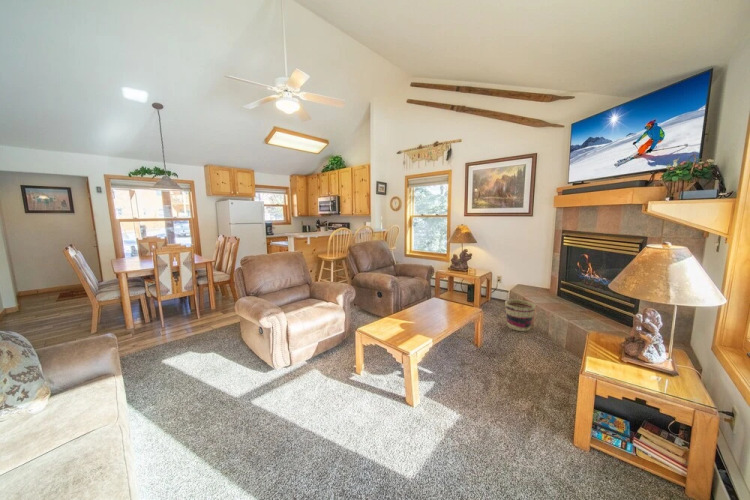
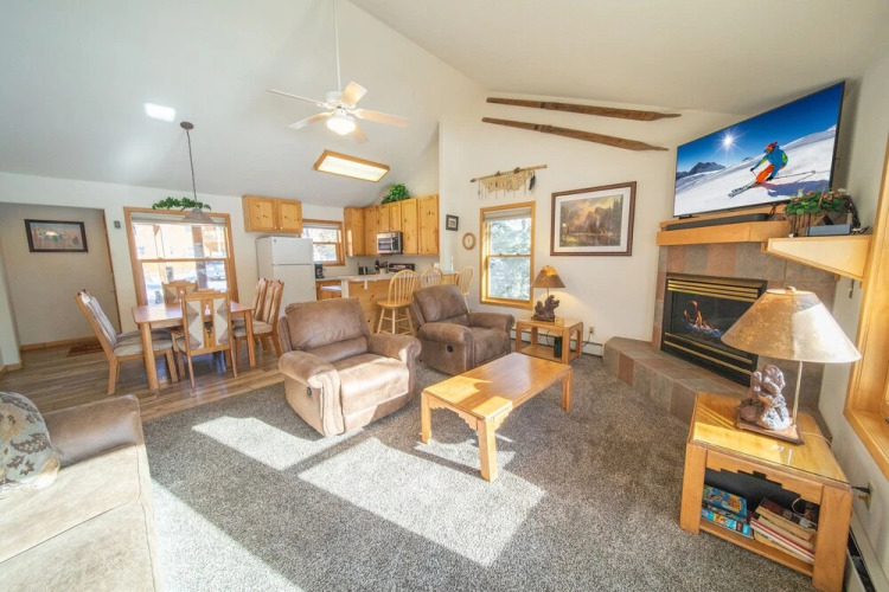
- basket [504,298,536,332]
